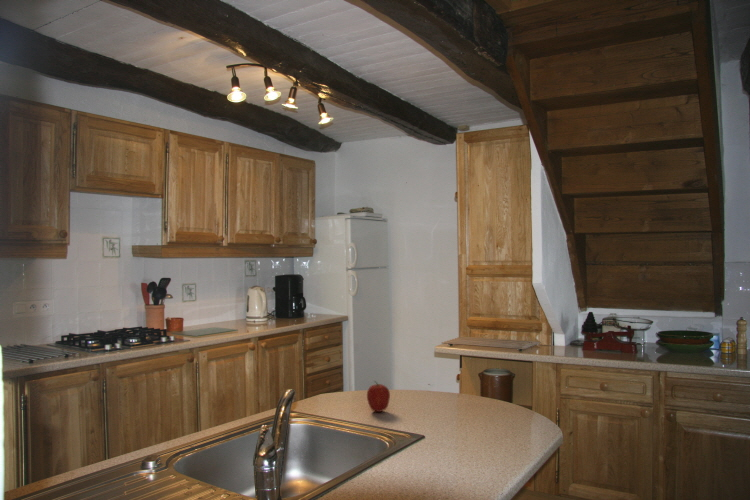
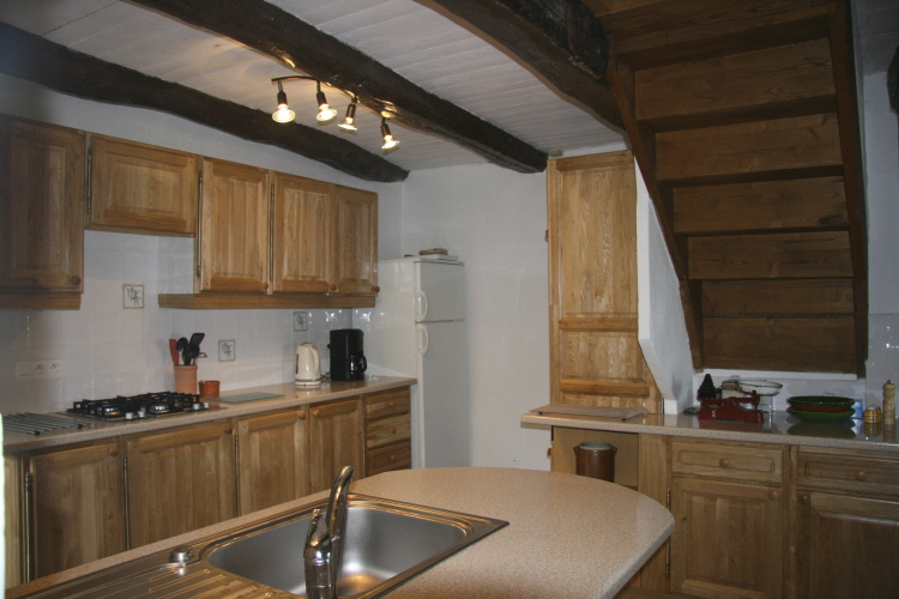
- fruit [366,380,391,413]
